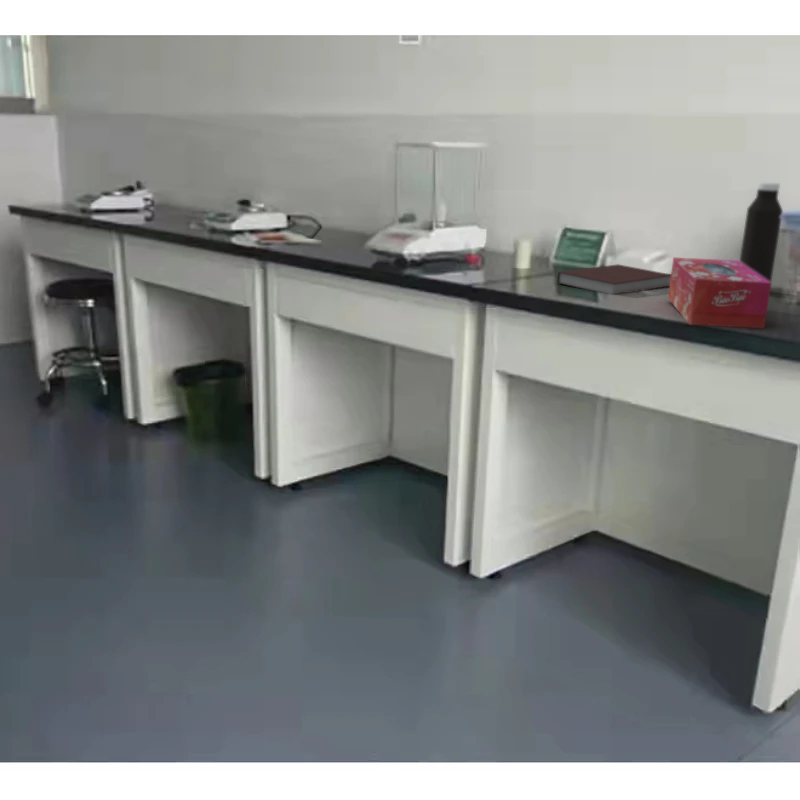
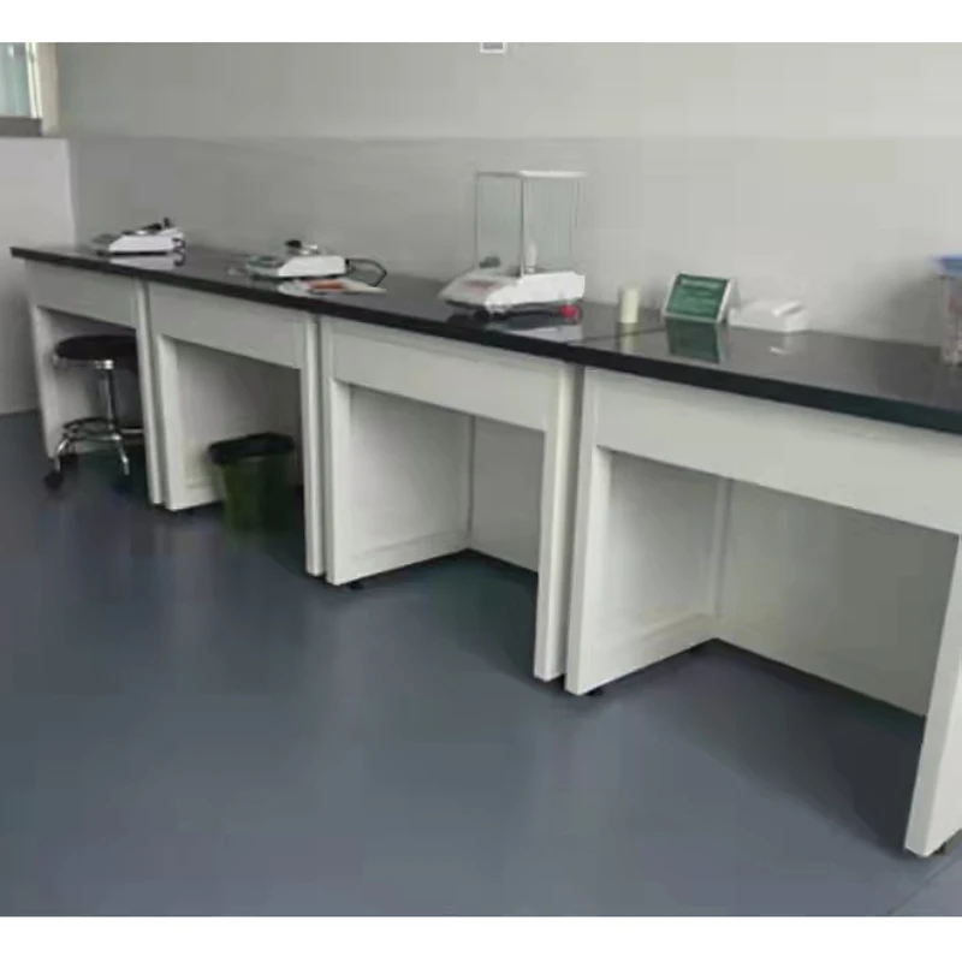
- water bottle [739,181,784,283]
- notebook [556,263,671,295]
- tissue box [667,256,772,329]
